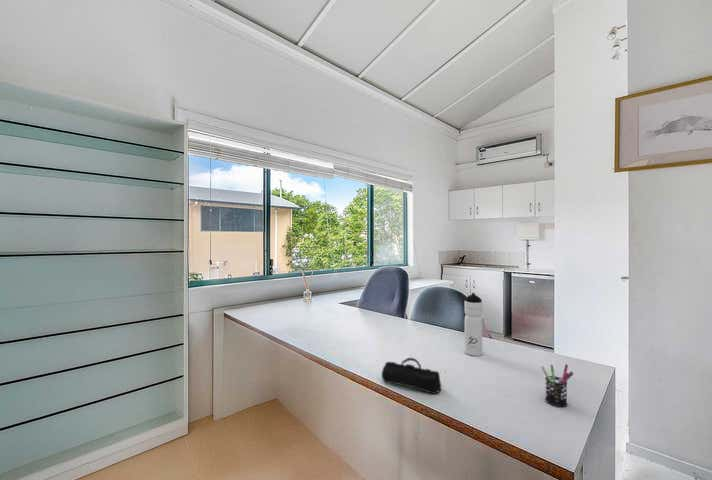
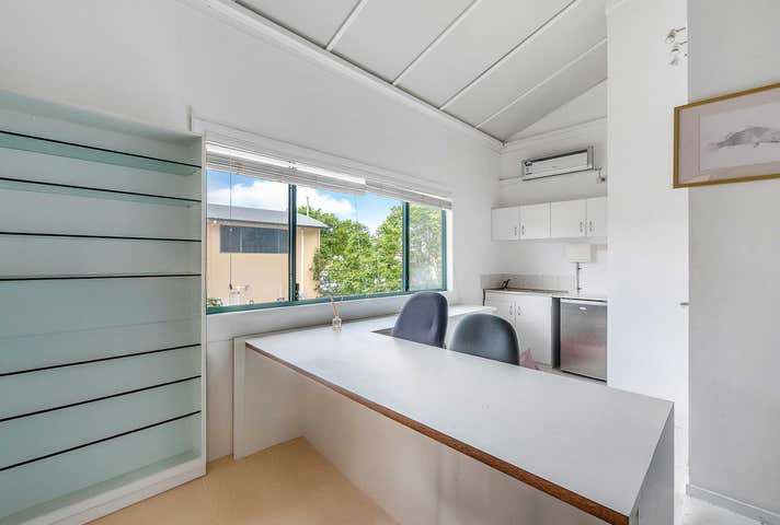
- pencil case [381,357,442,395]
- water bottle [464,292,484,357]
- pen holder [540,363,574,408]
